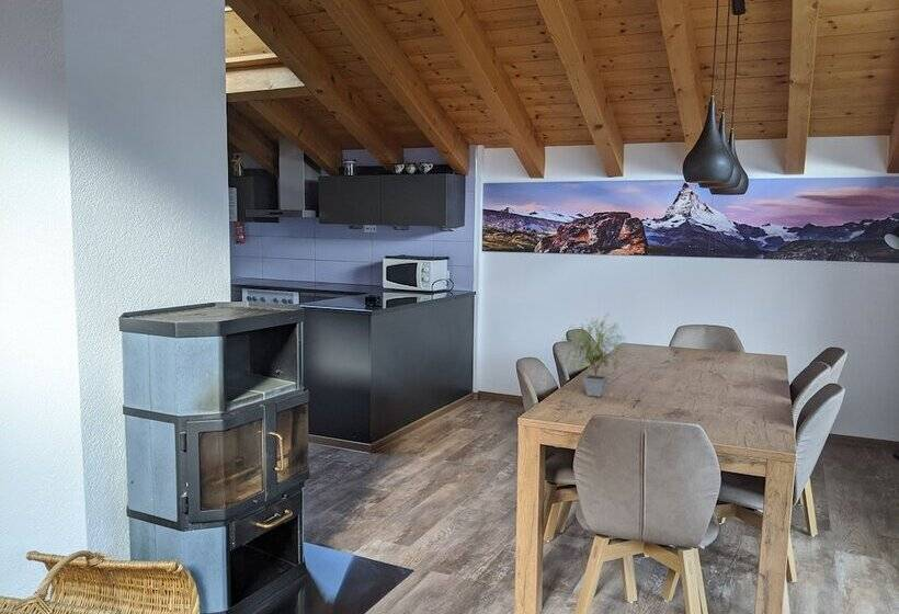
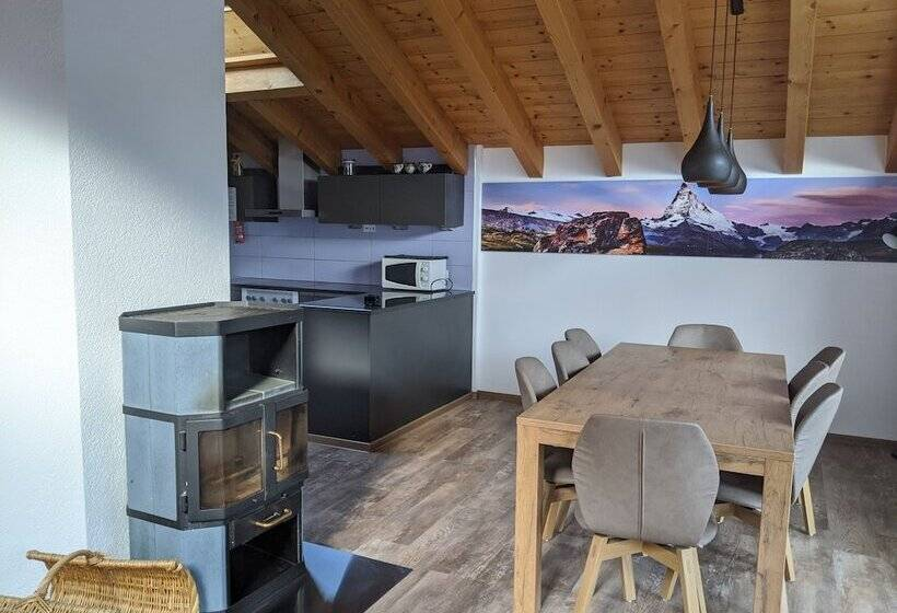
- potted plant [561,311,630,398]
